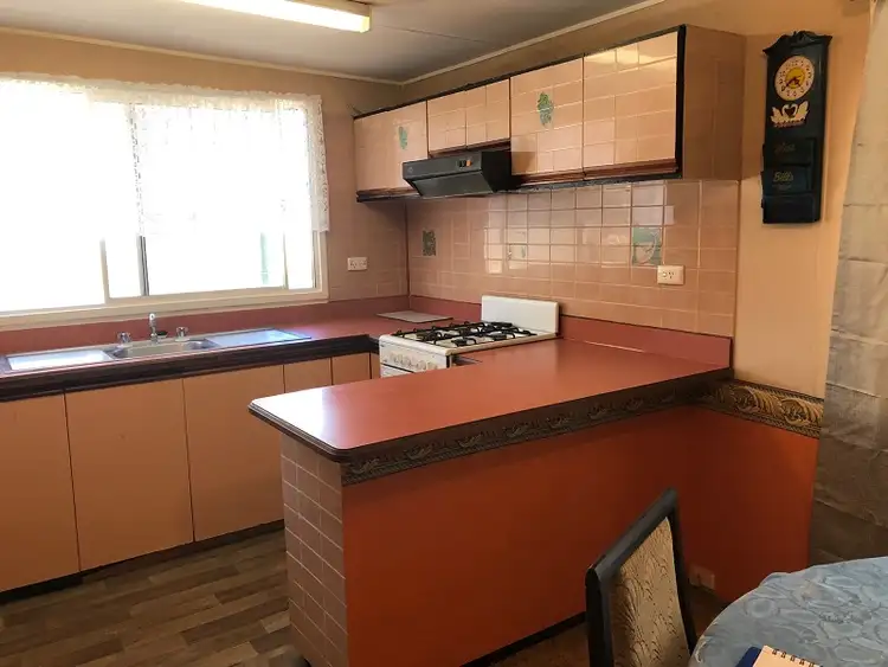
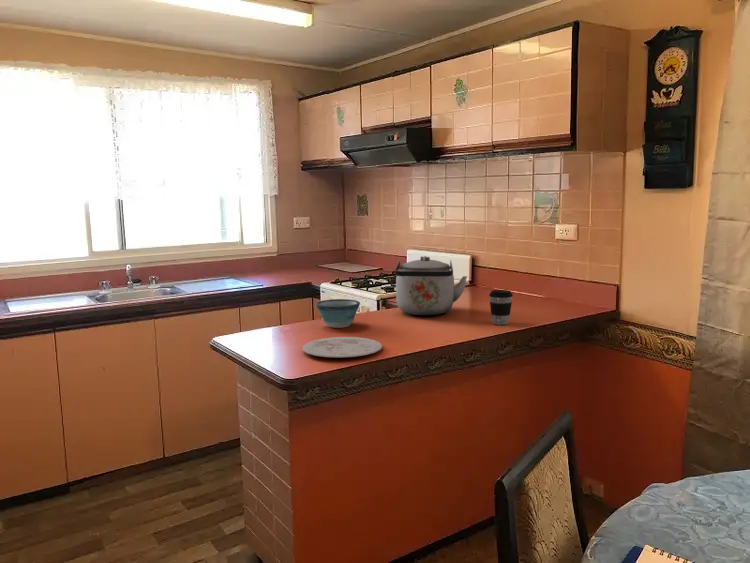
+ bowl [315,298,361,329]
+ coffee cup [488,289,514,326]
+ plate [301,336,383,359]
+ kettle [394,255,468,316]
